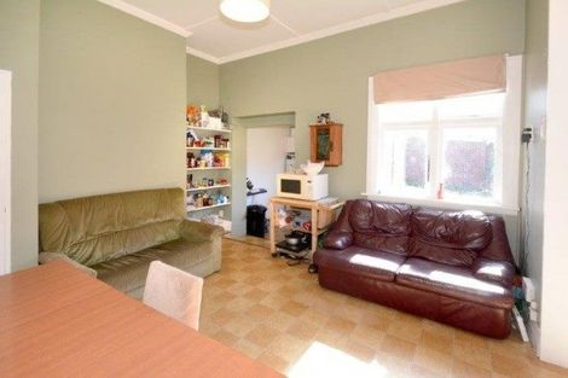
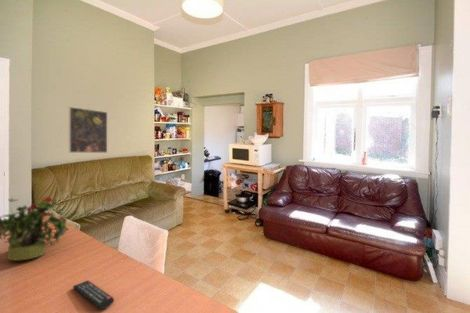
+ potted plant [0,196,70,261]
+ remote control [72,279,115,310]
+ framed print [68,106,108,154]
